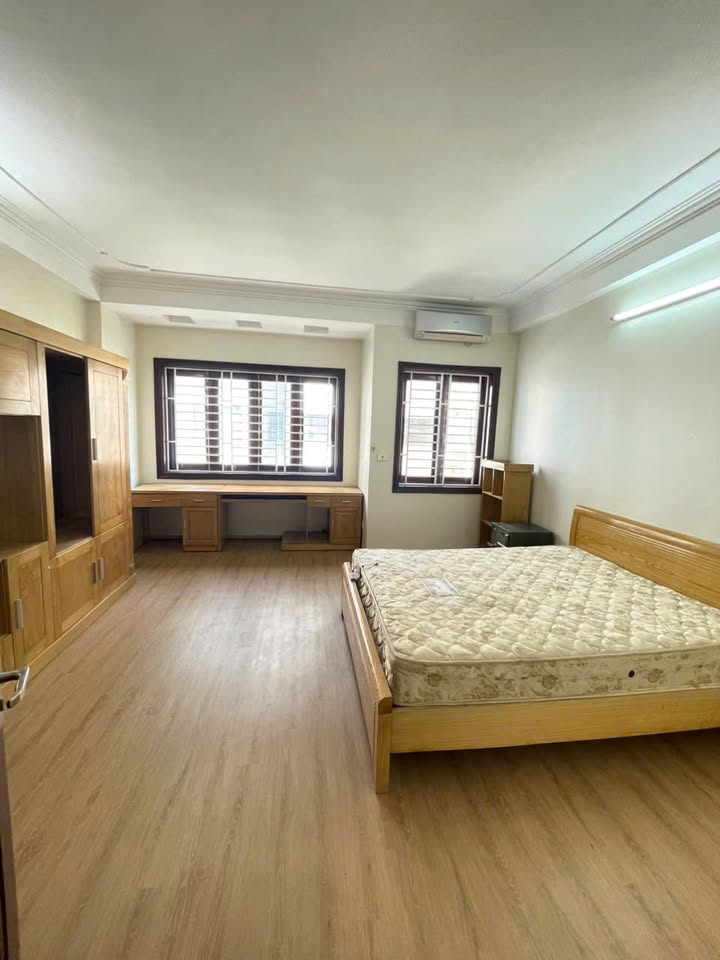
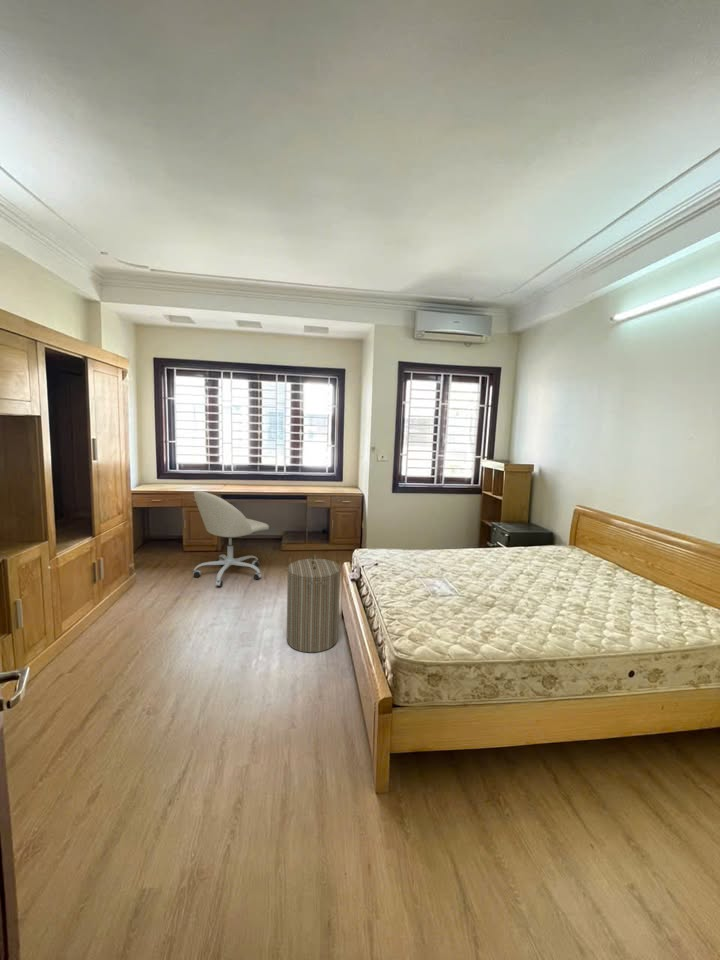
+ office chair [192,490,270,588]
+ laundry hamper [286,554,341,653]
